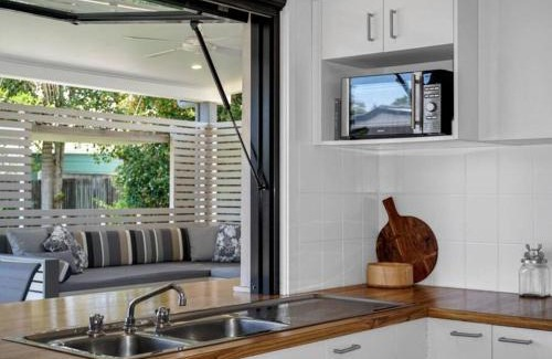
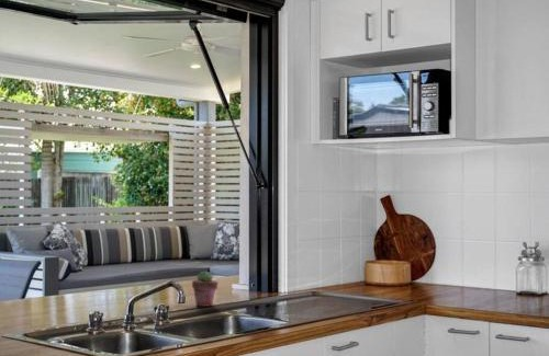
+ potted succulent [191,269,220,308]
